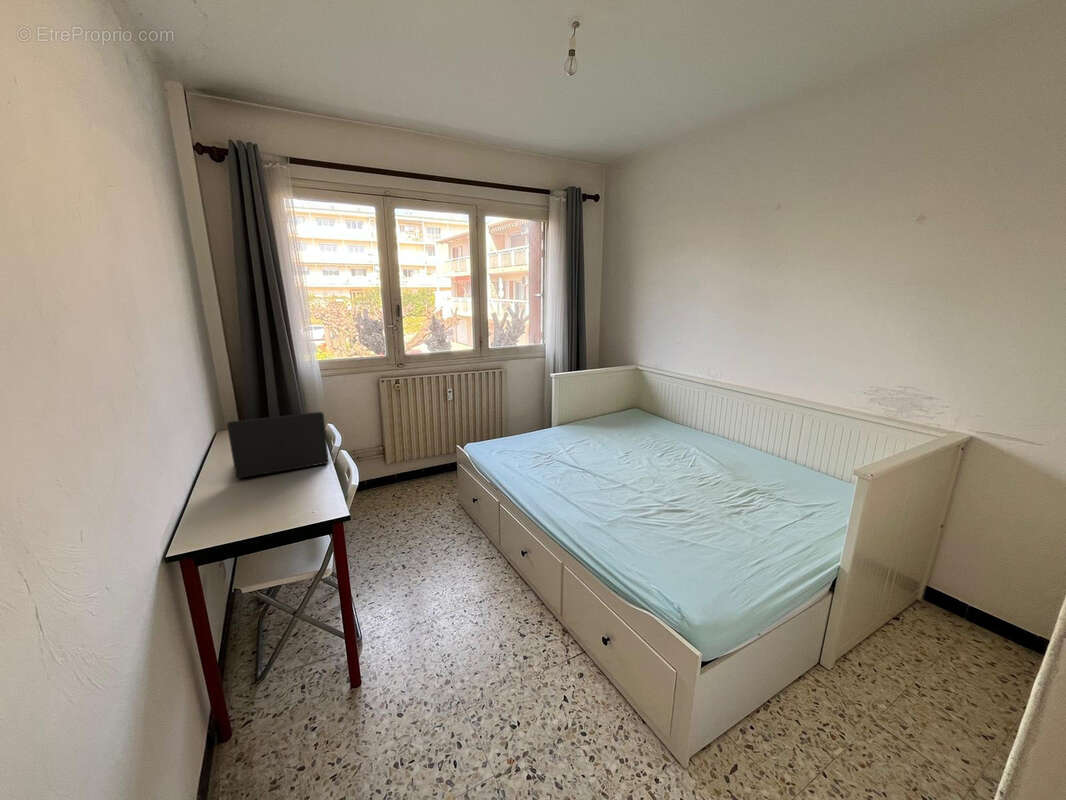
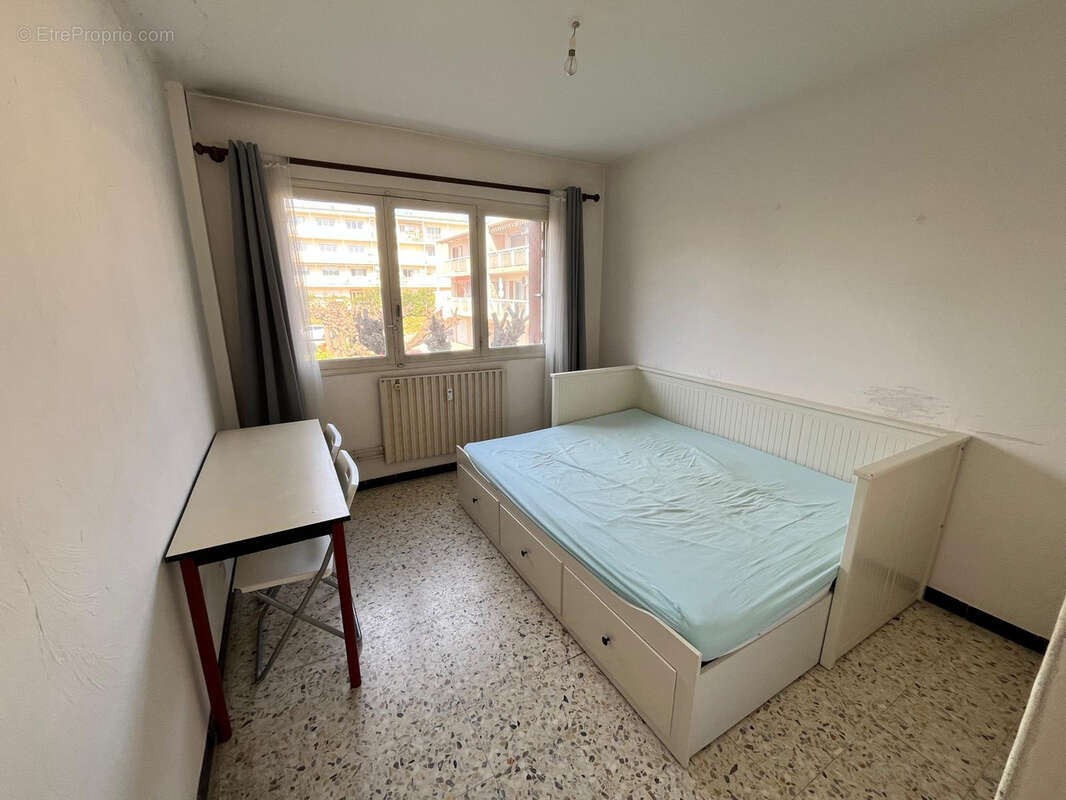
- laptop [226,411,330,480]
